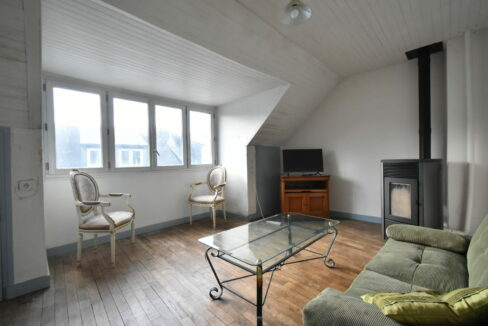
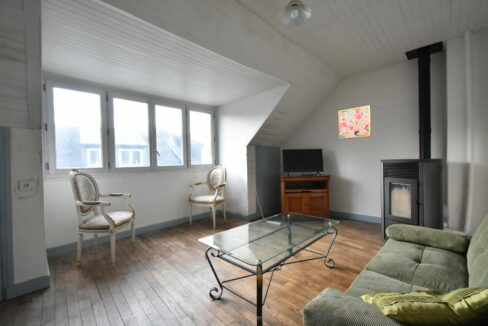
+ wall art [337,104,372,140]
